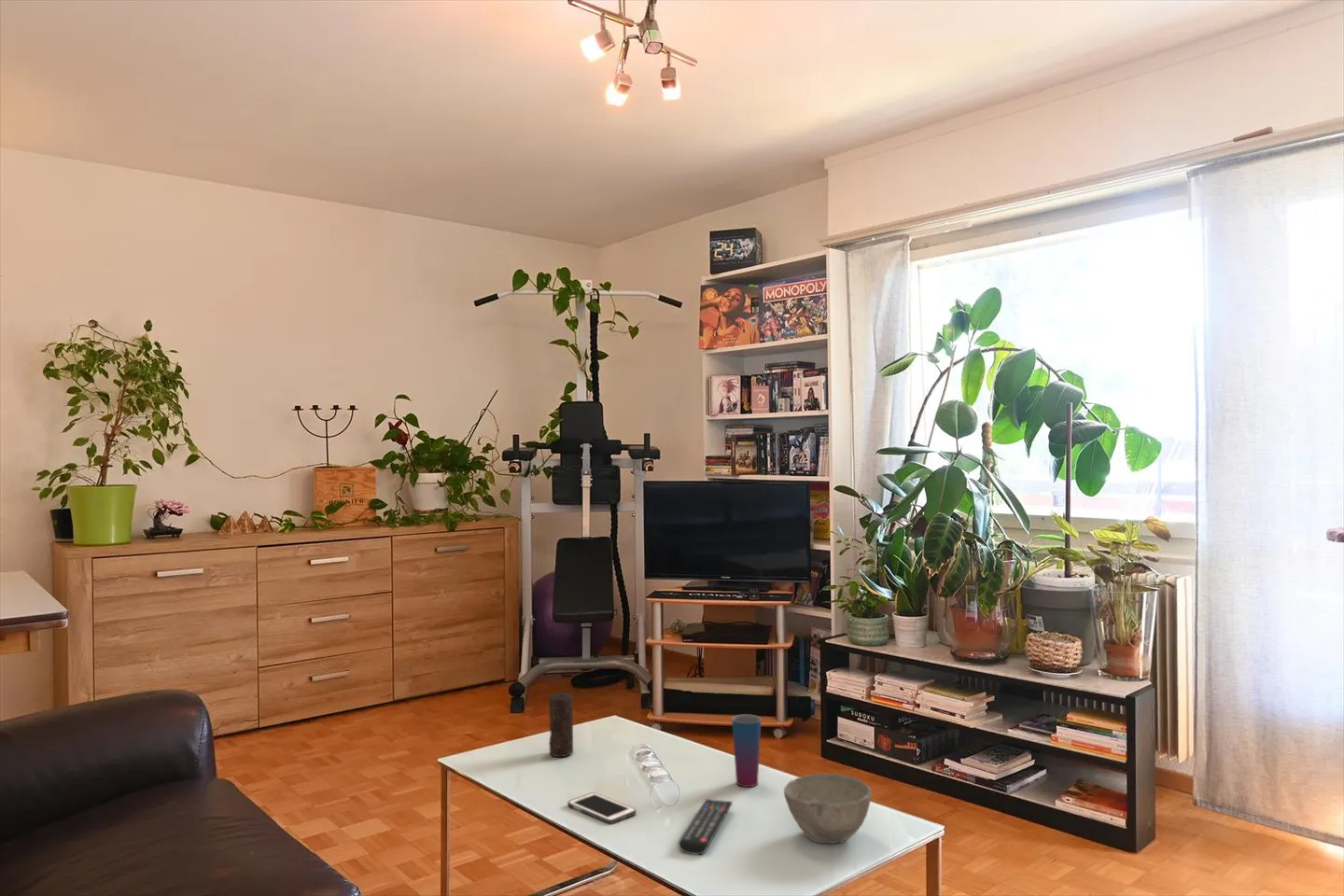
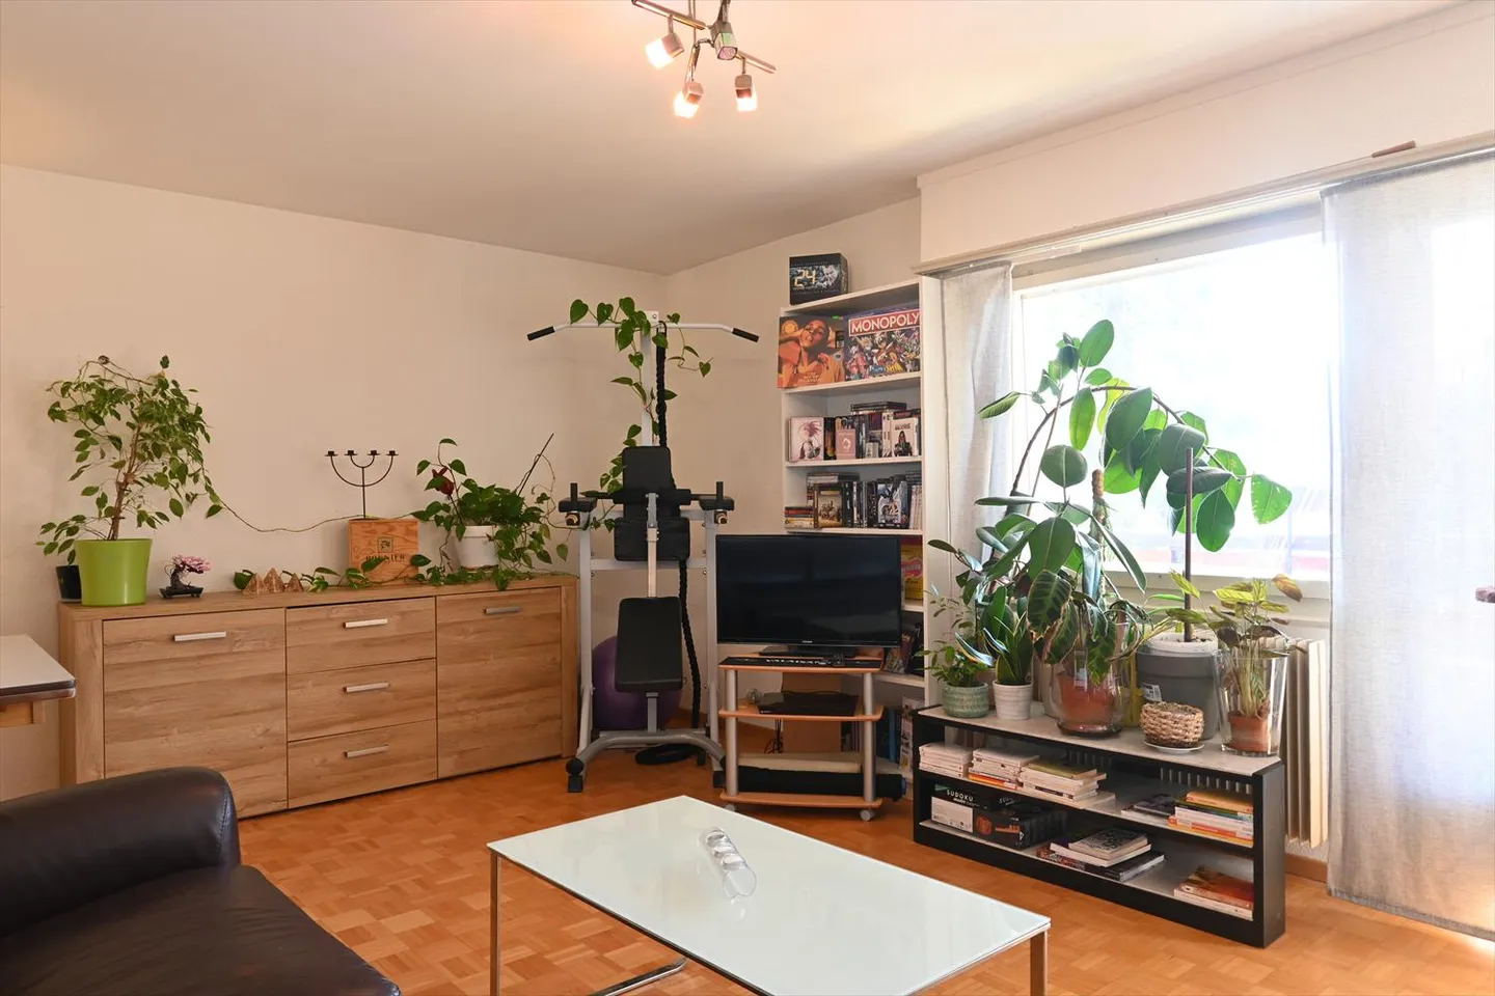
- remote control [678,798,734,856]
- candle [548,693,574,758]
- bowl [783,773,872,845]
- cell phone [567,791,637,825]
- cup [731,713,762,788]
